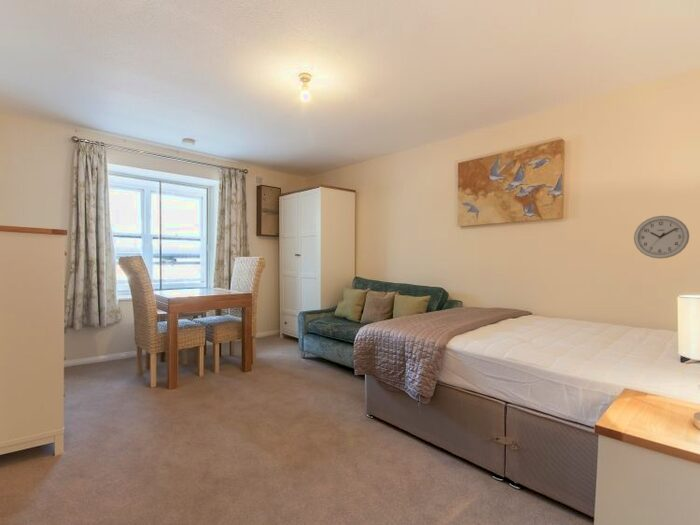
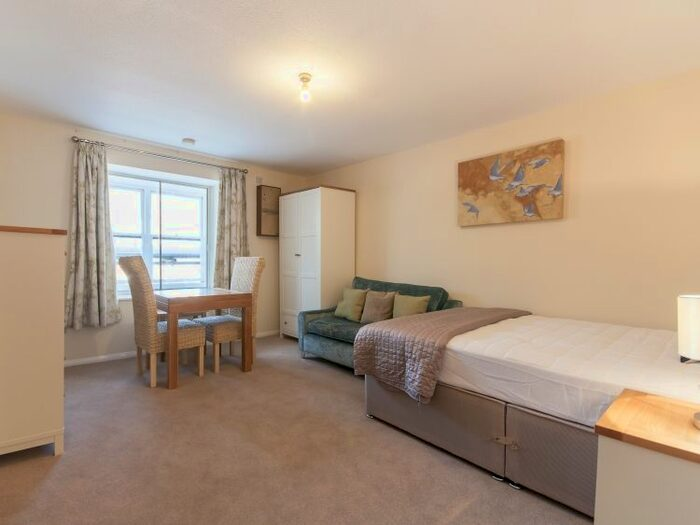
- wall clock [633,215,690,259]
